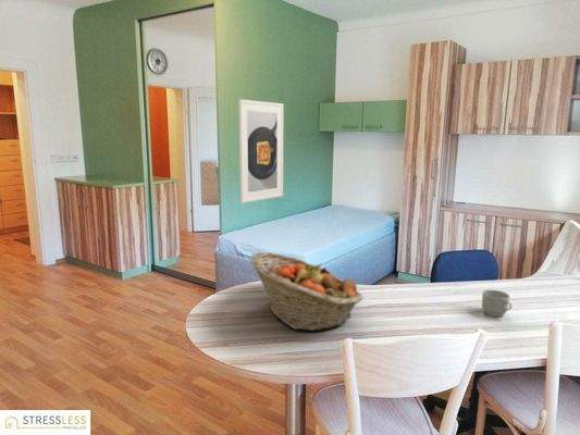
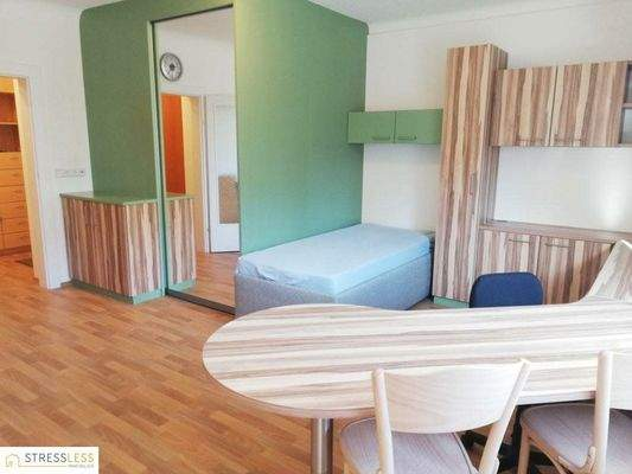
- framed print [237,98,284,204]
- mug [481,289,514,318]
- fruit basket [249,251,365,332]
